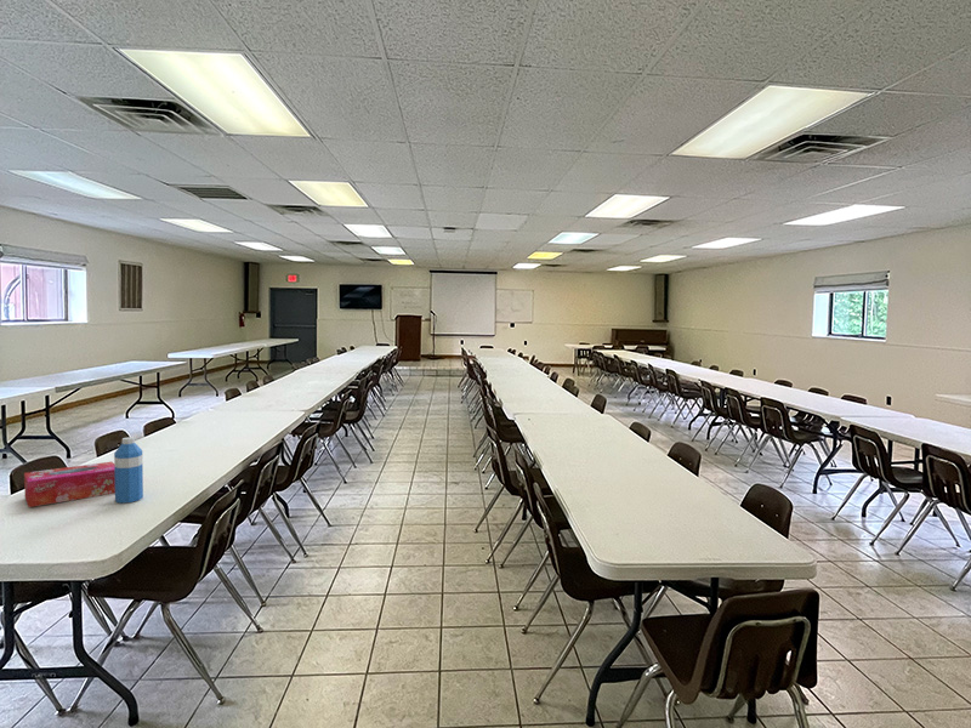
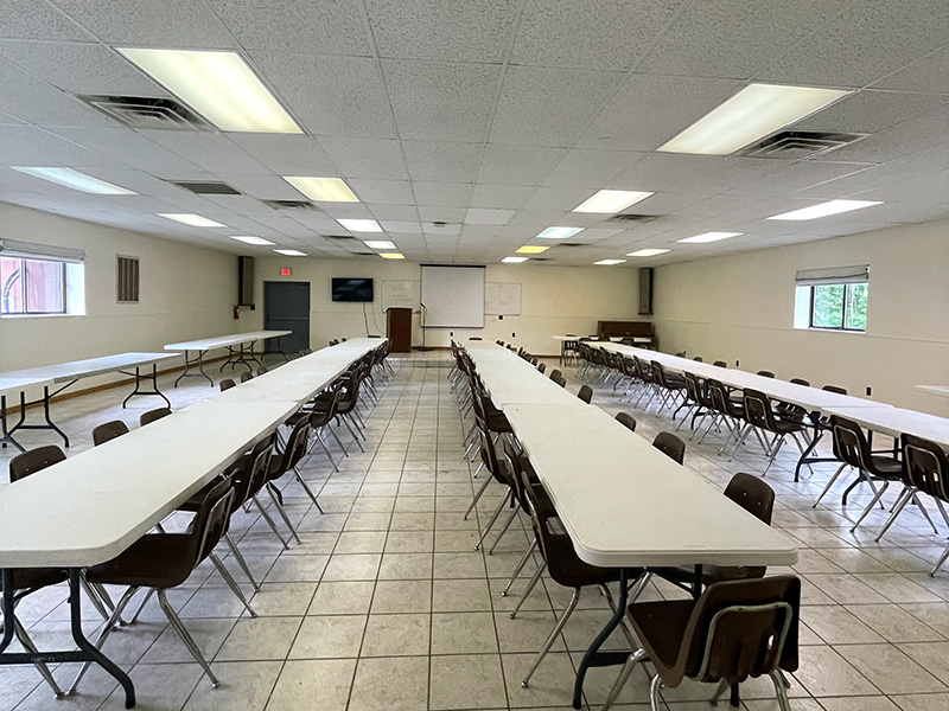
- water bottle [113,436,144,504]
- tissue box [23,461,115,508]
